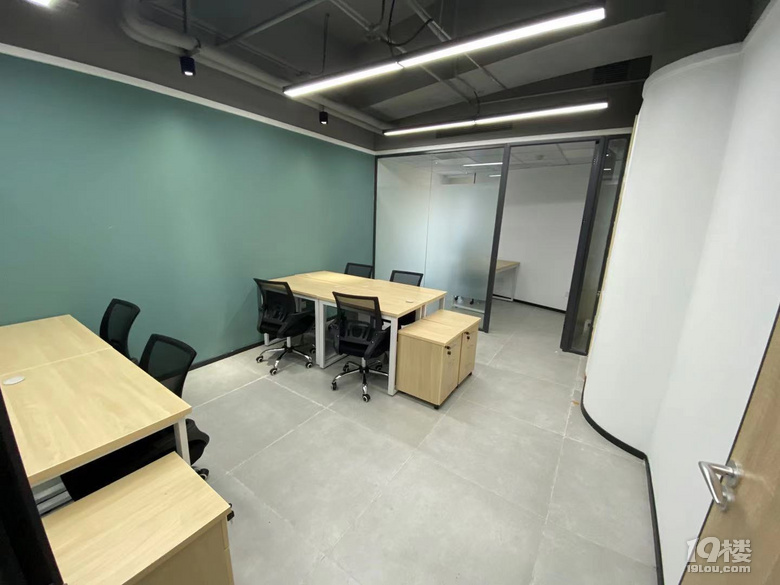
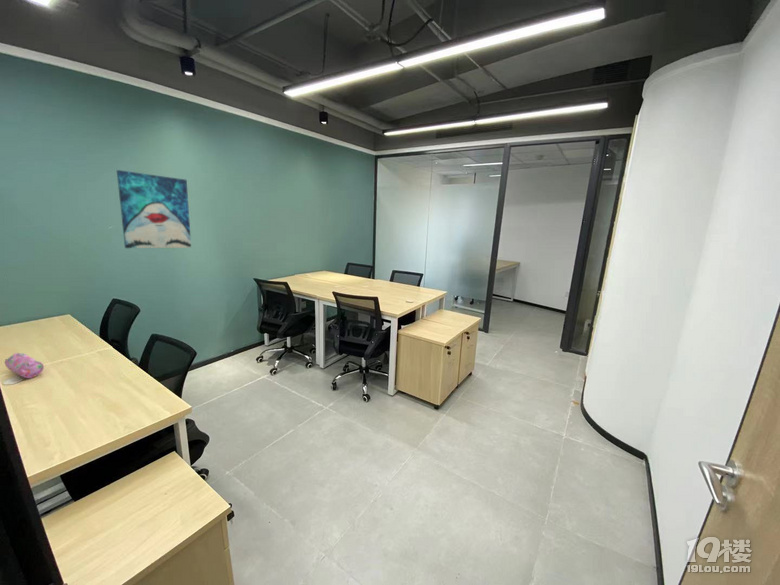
+ pencil case [3,352,45,379]
+ wall art [116,169,192,249]
